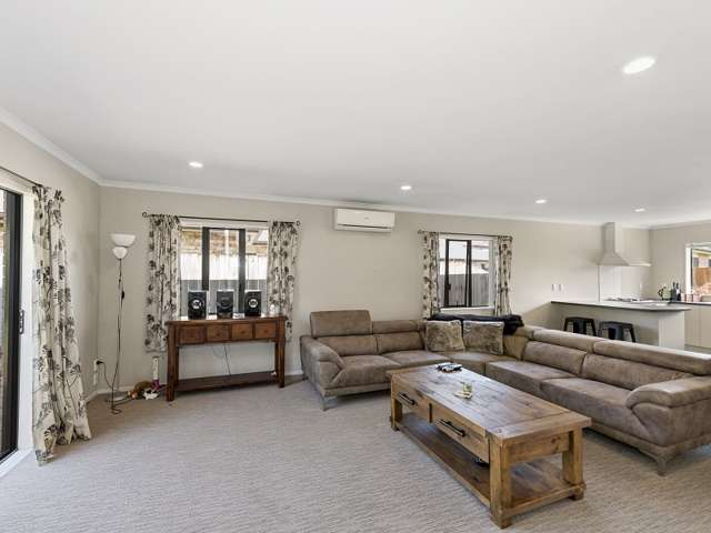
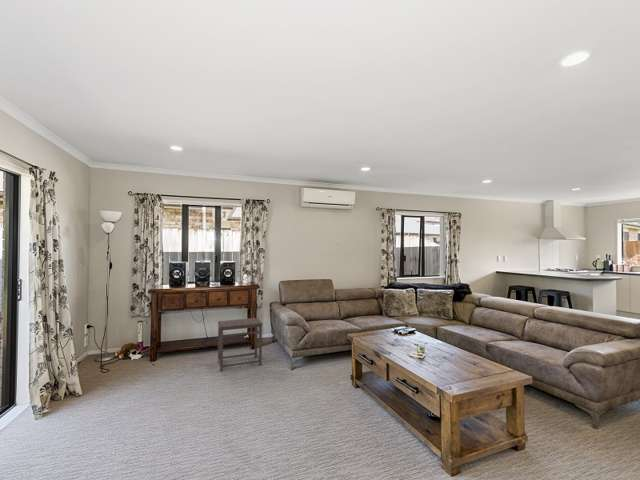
+ side table [217,317,263,372]
